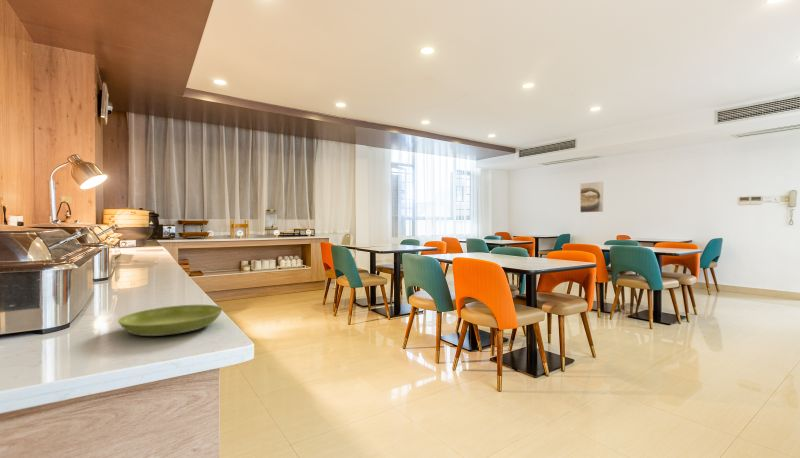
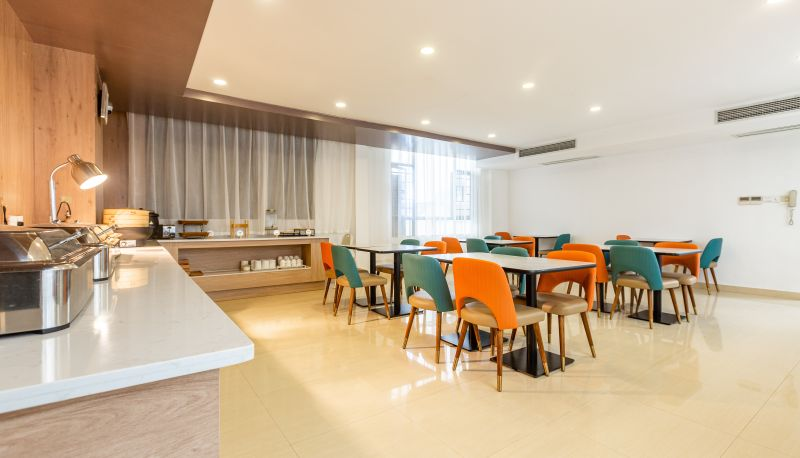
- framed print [579,181,604,213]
- saucer [117,304,224,337]
